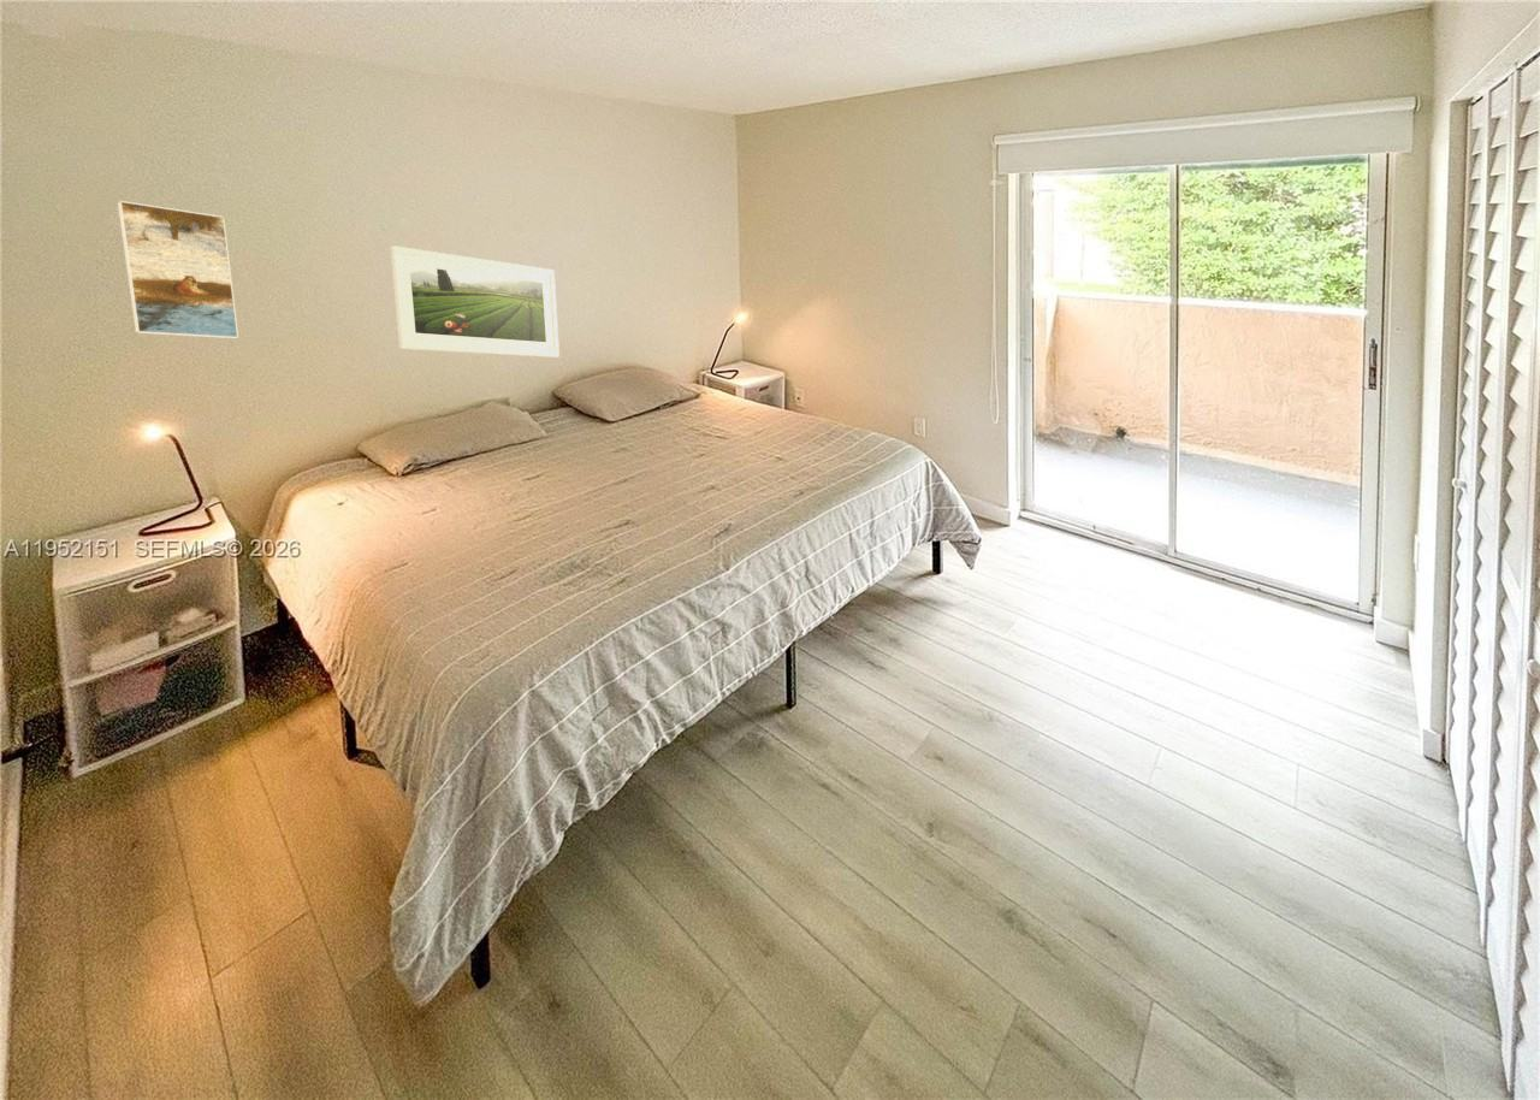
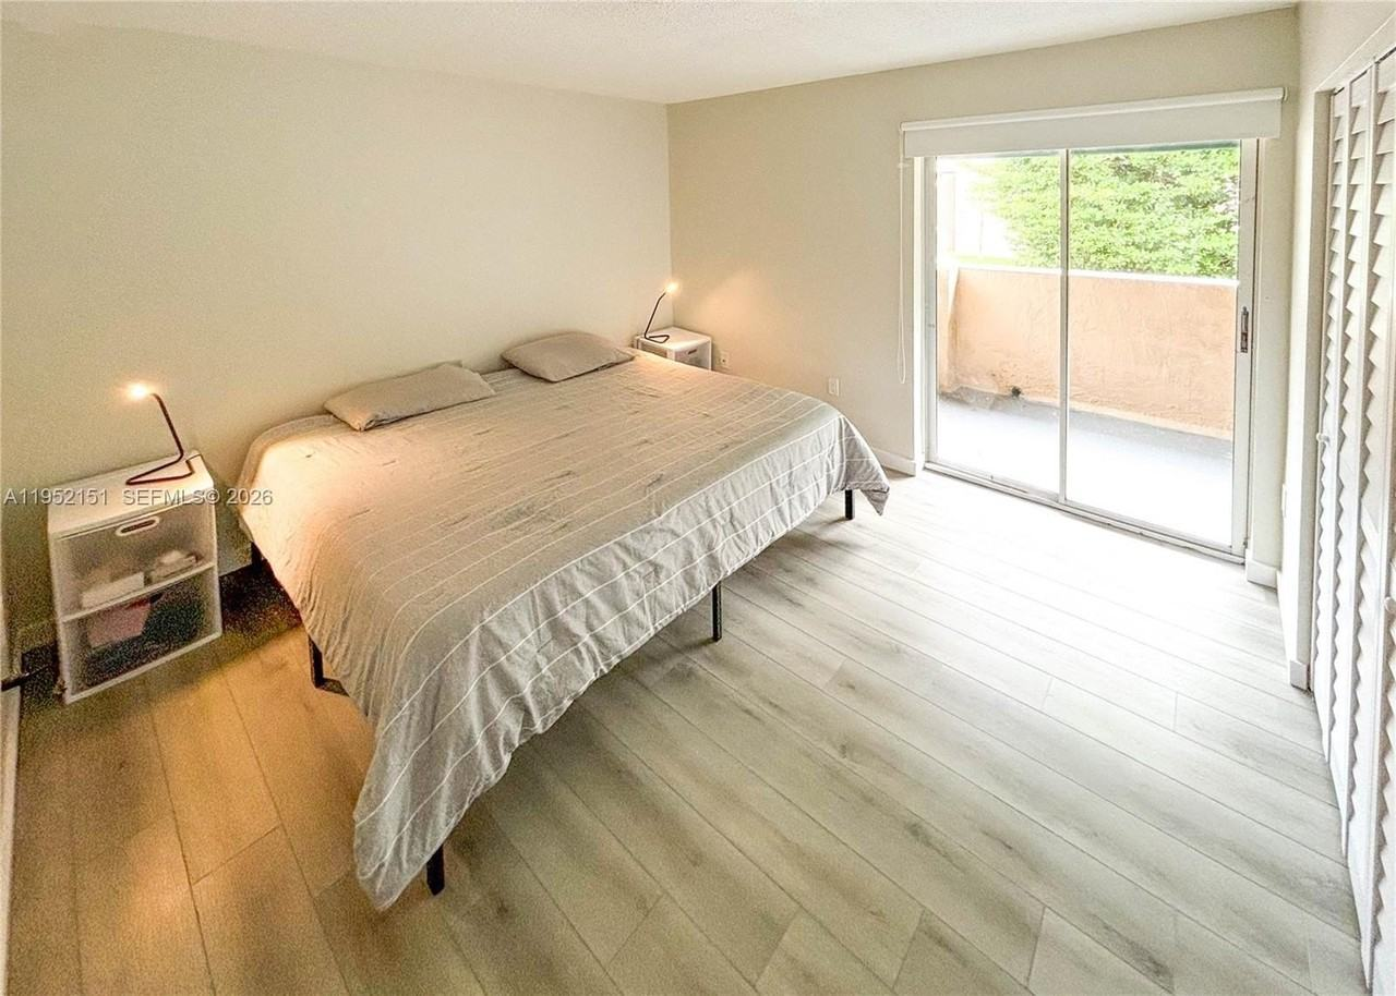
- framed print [117,200,239,339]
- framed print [390,244,561,359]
